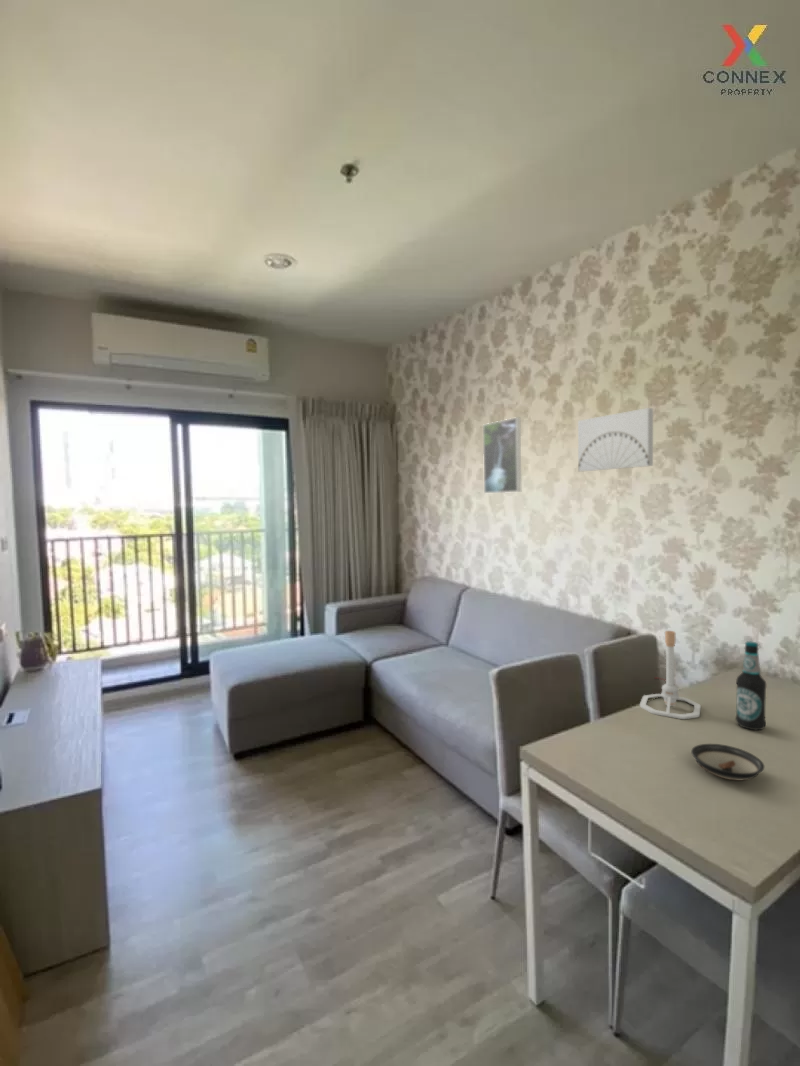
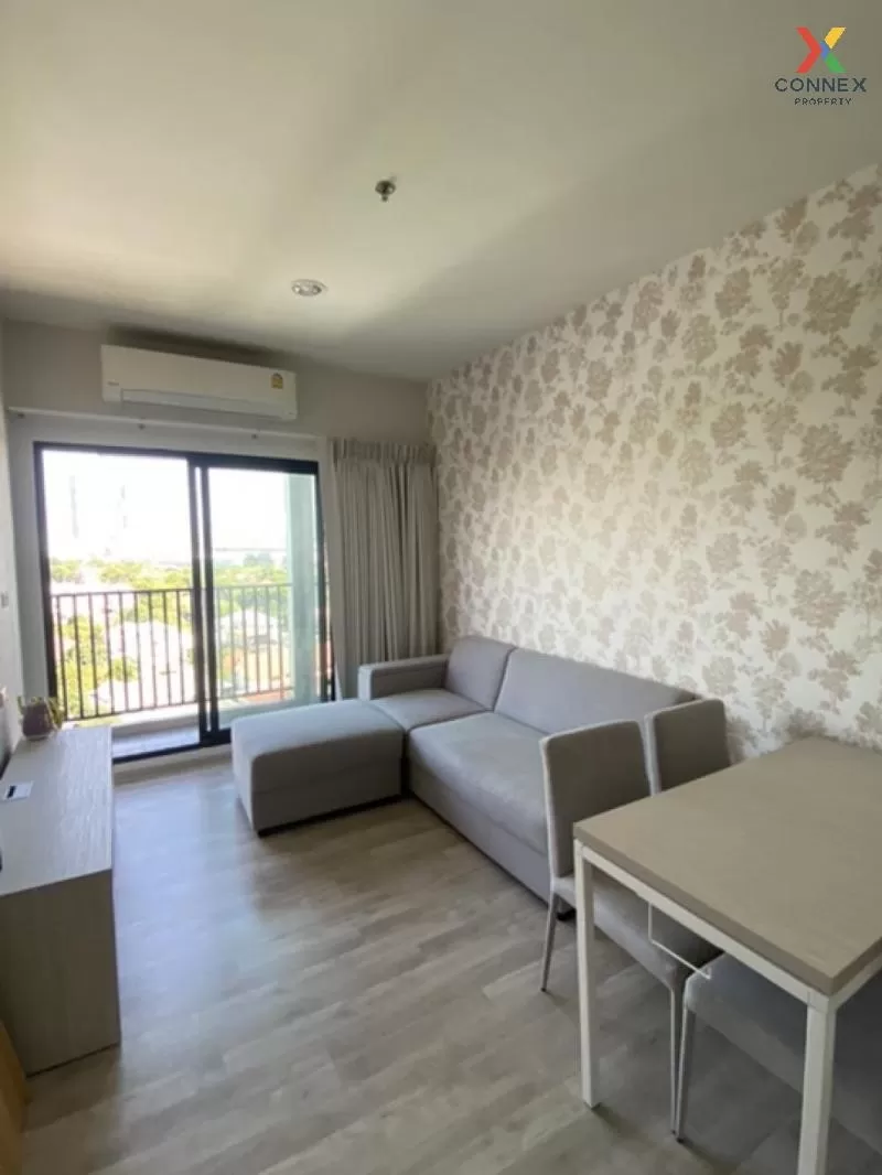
- wall art [577,407,654,472]
- bottle [735,640,767,731]
- saucer [690,743,765,781]
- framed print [482,416,522,494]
- lamp base [639,630,702,720]
